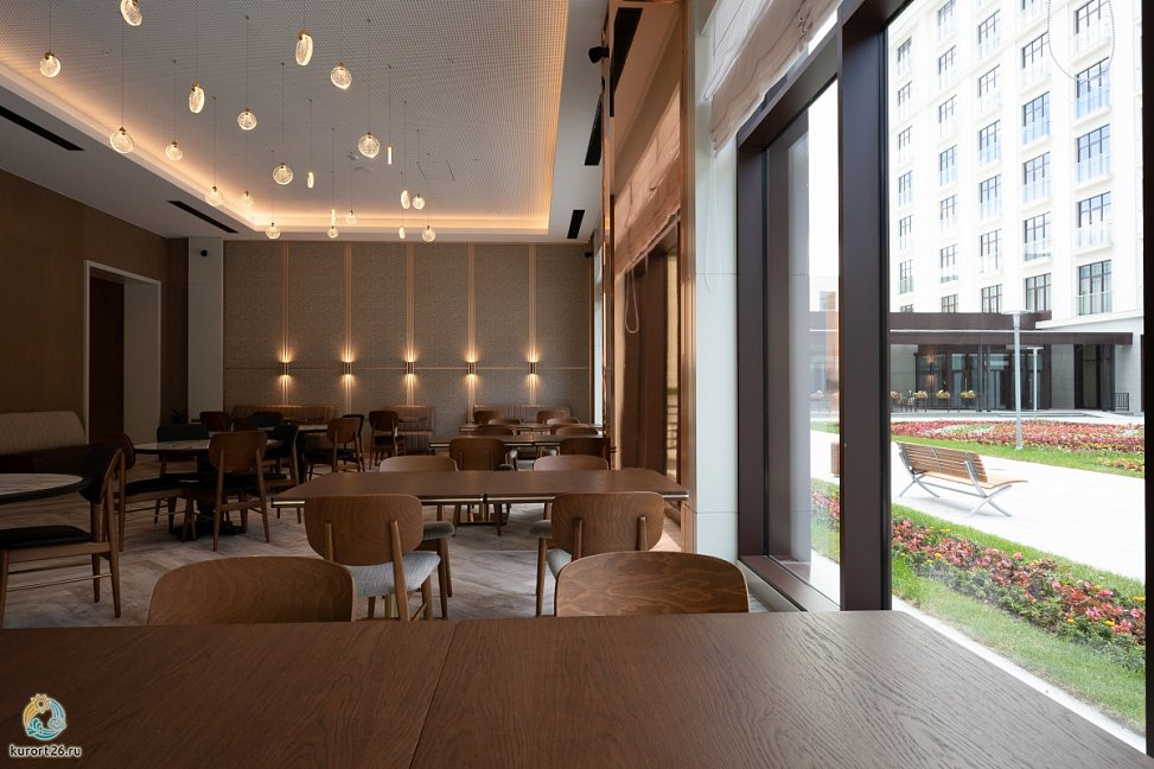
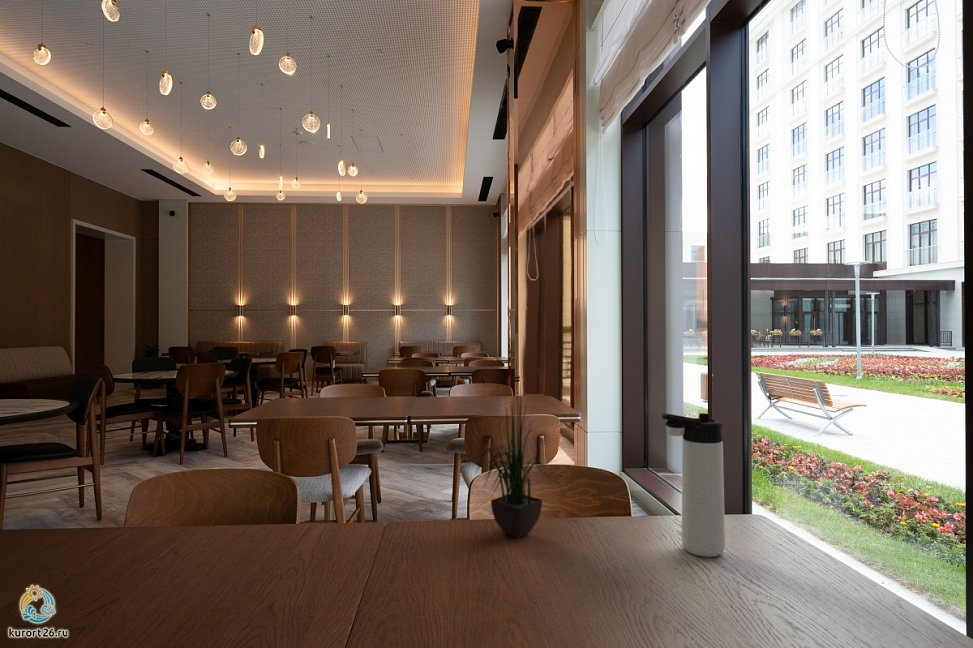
+ thermos bottle [661,412,726,558]
+ potted plant [474,377,555,539]
